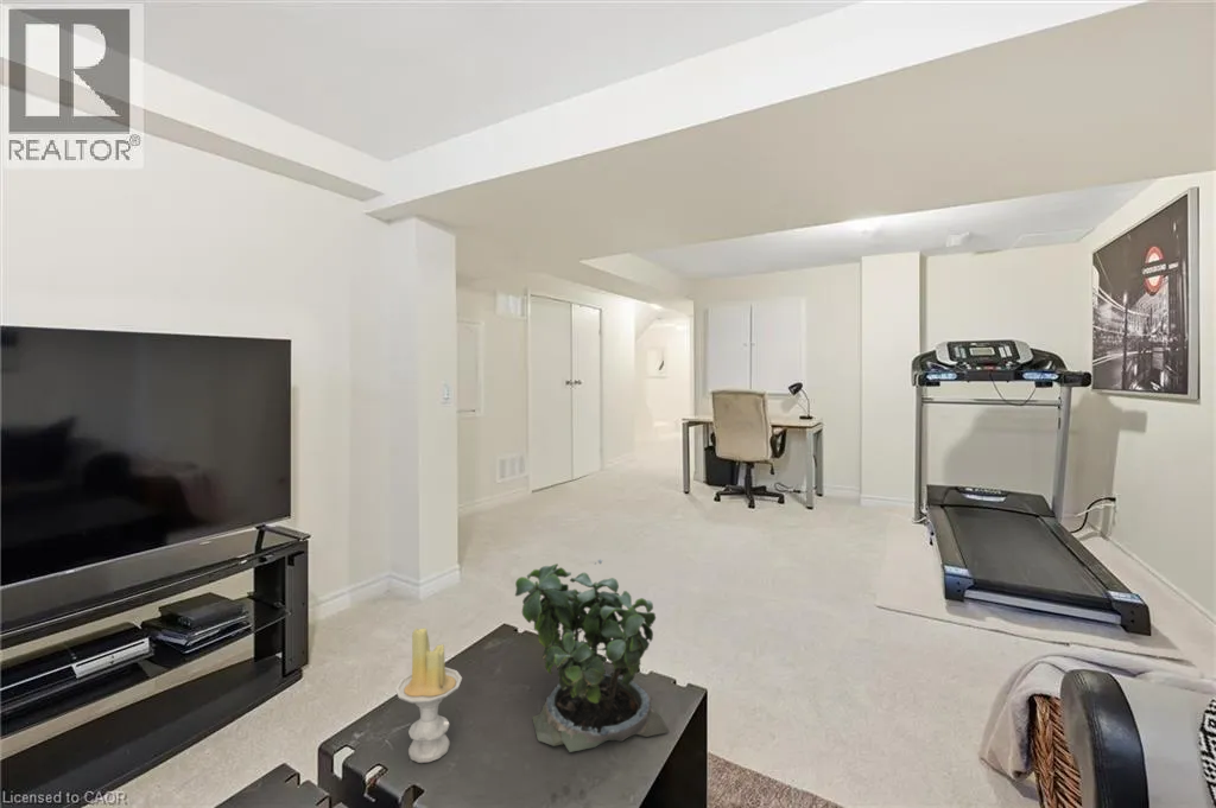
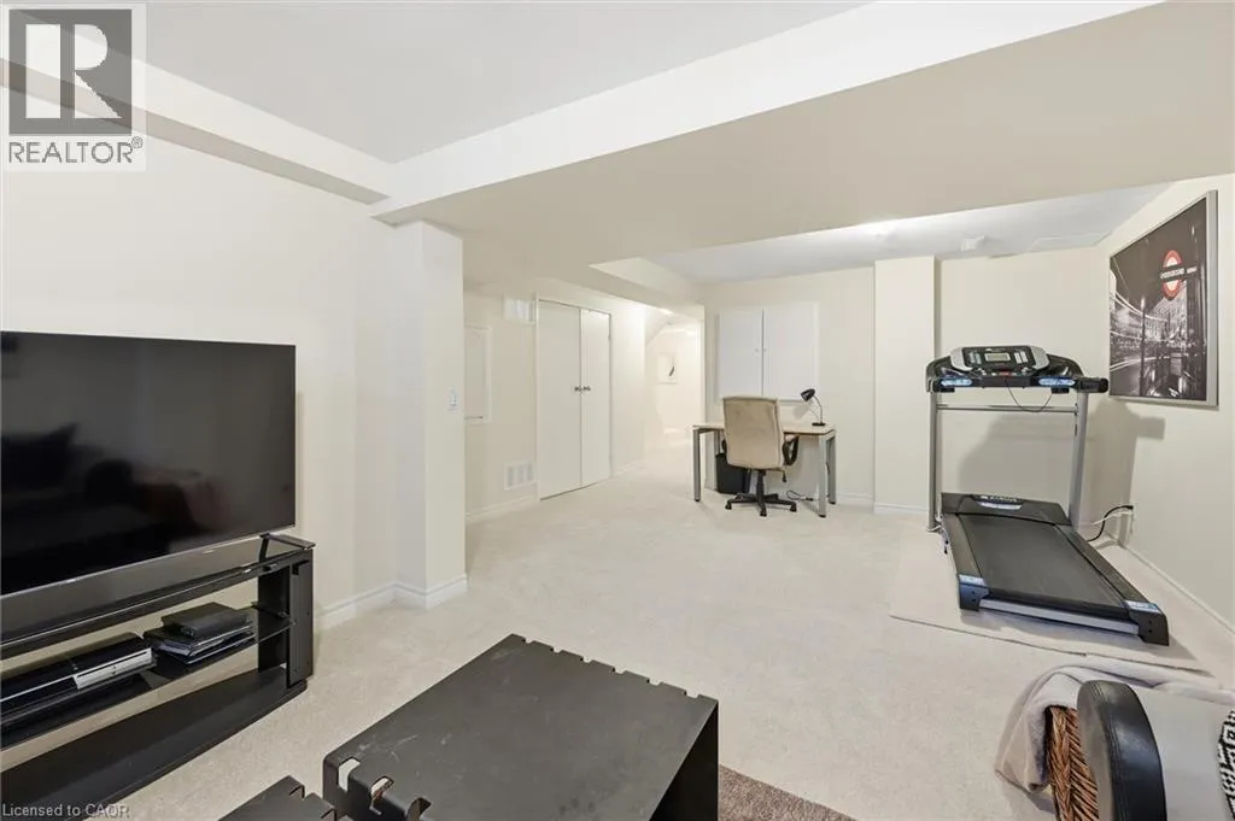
- candle [394,628,463,764]
- potted plant [514,558,671,753]
